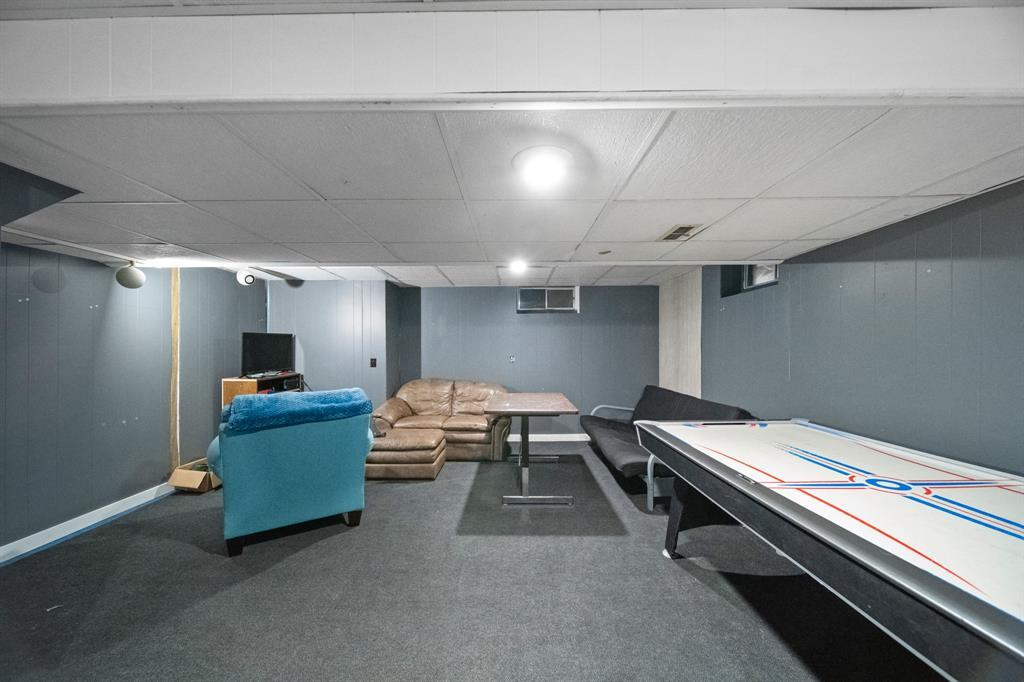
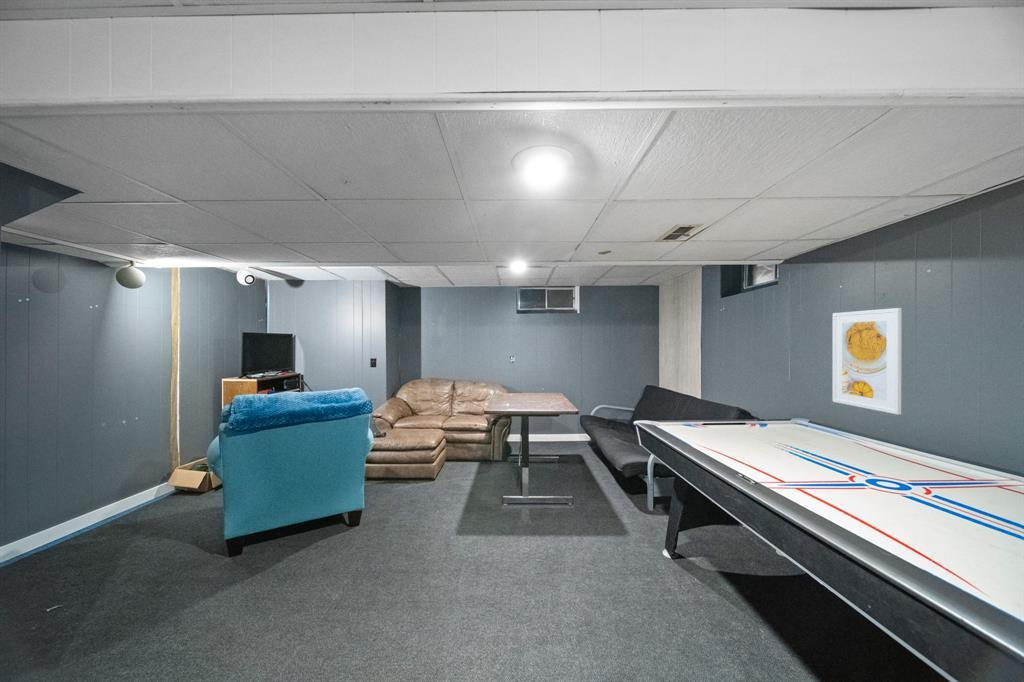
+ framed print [831,307,903,416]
